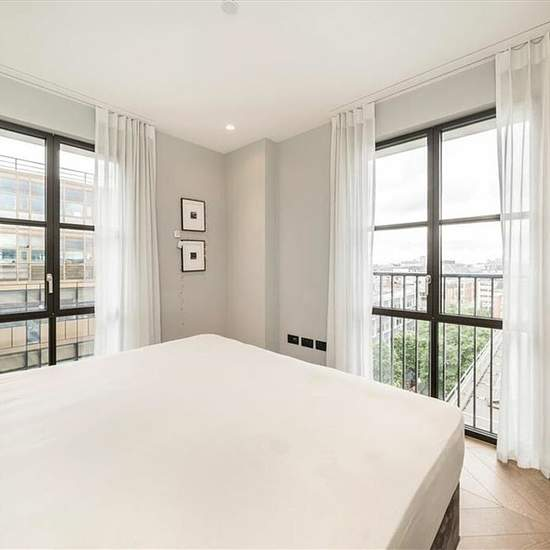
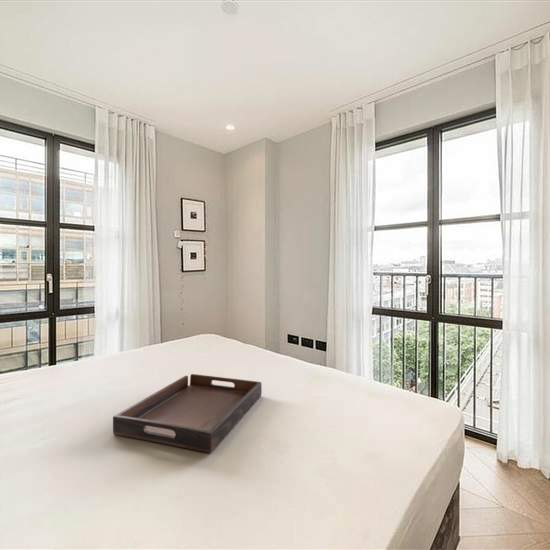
+ serving tray [112,373,263,454]
